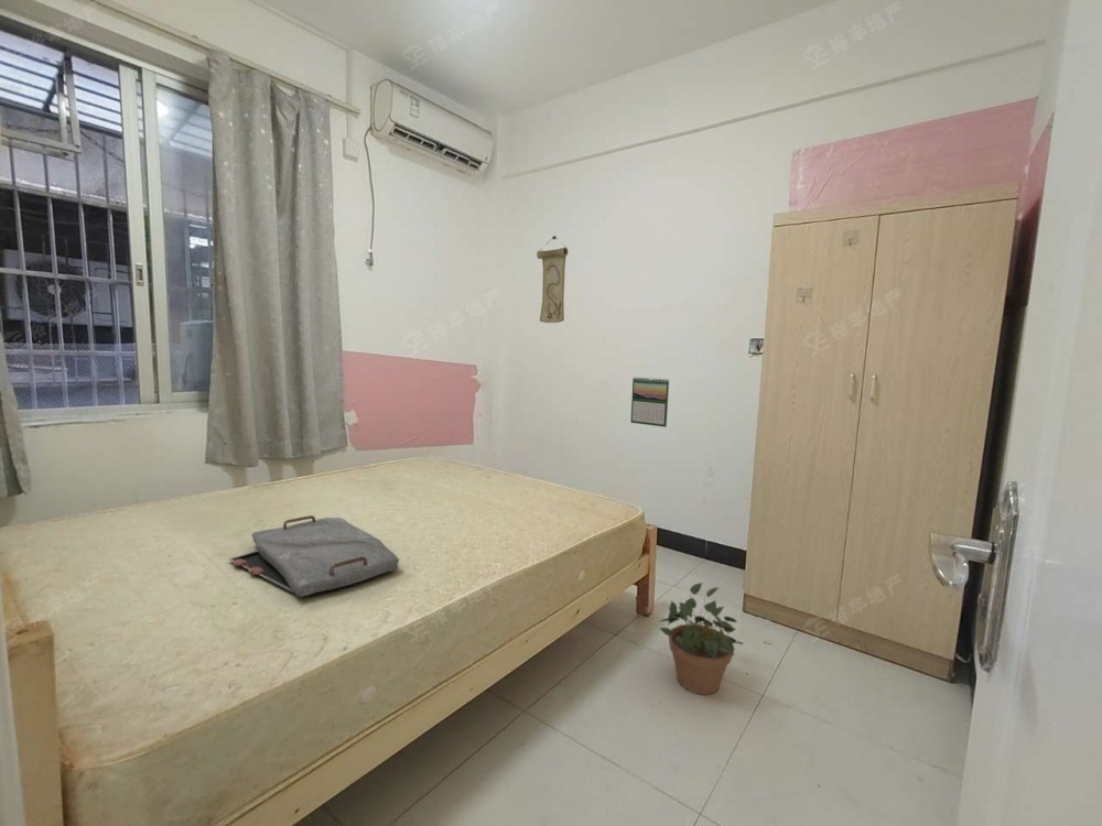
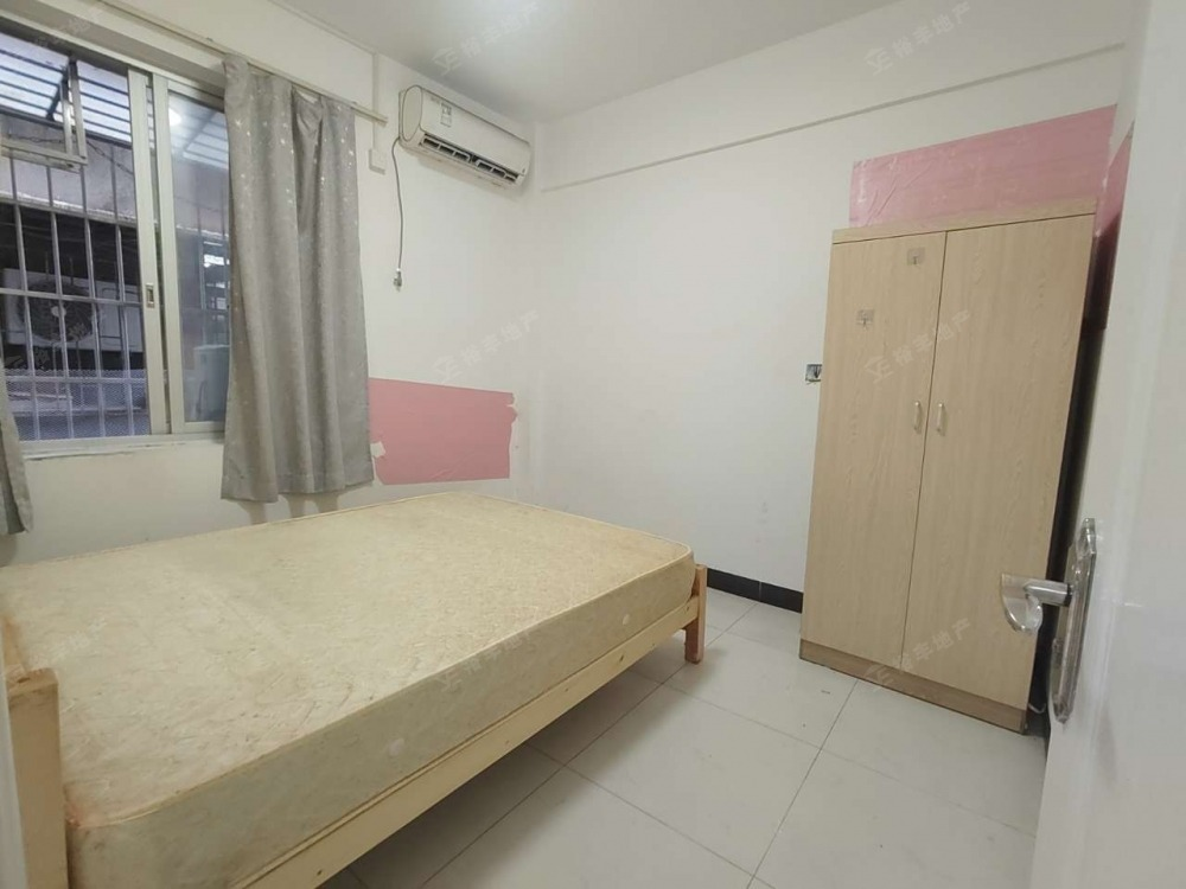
- calendar [629,377,670,428]
- serving tray [228,514,400,598]
- wall scroll [536,235,569,324]
- potted plant [658,582,744,696]
